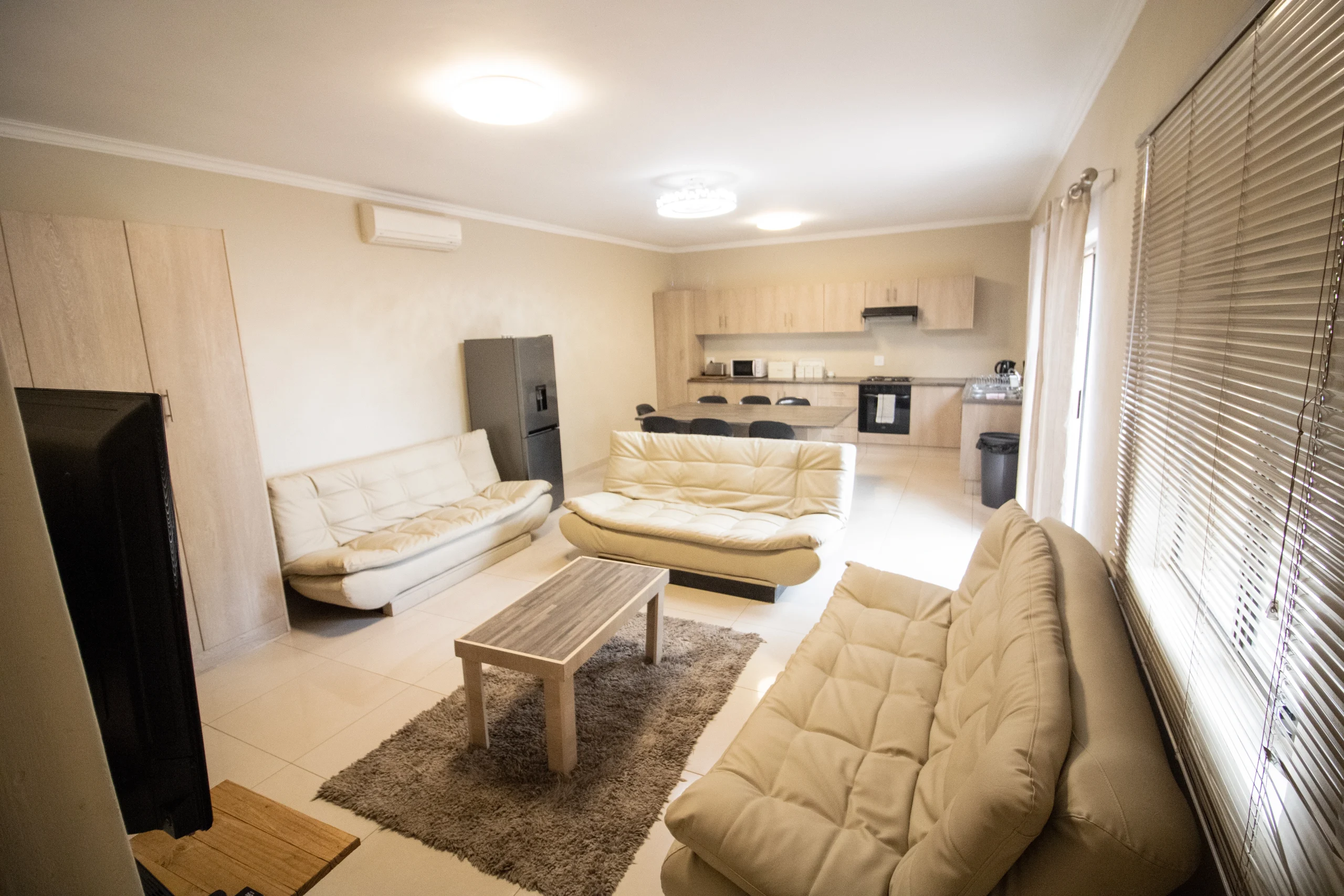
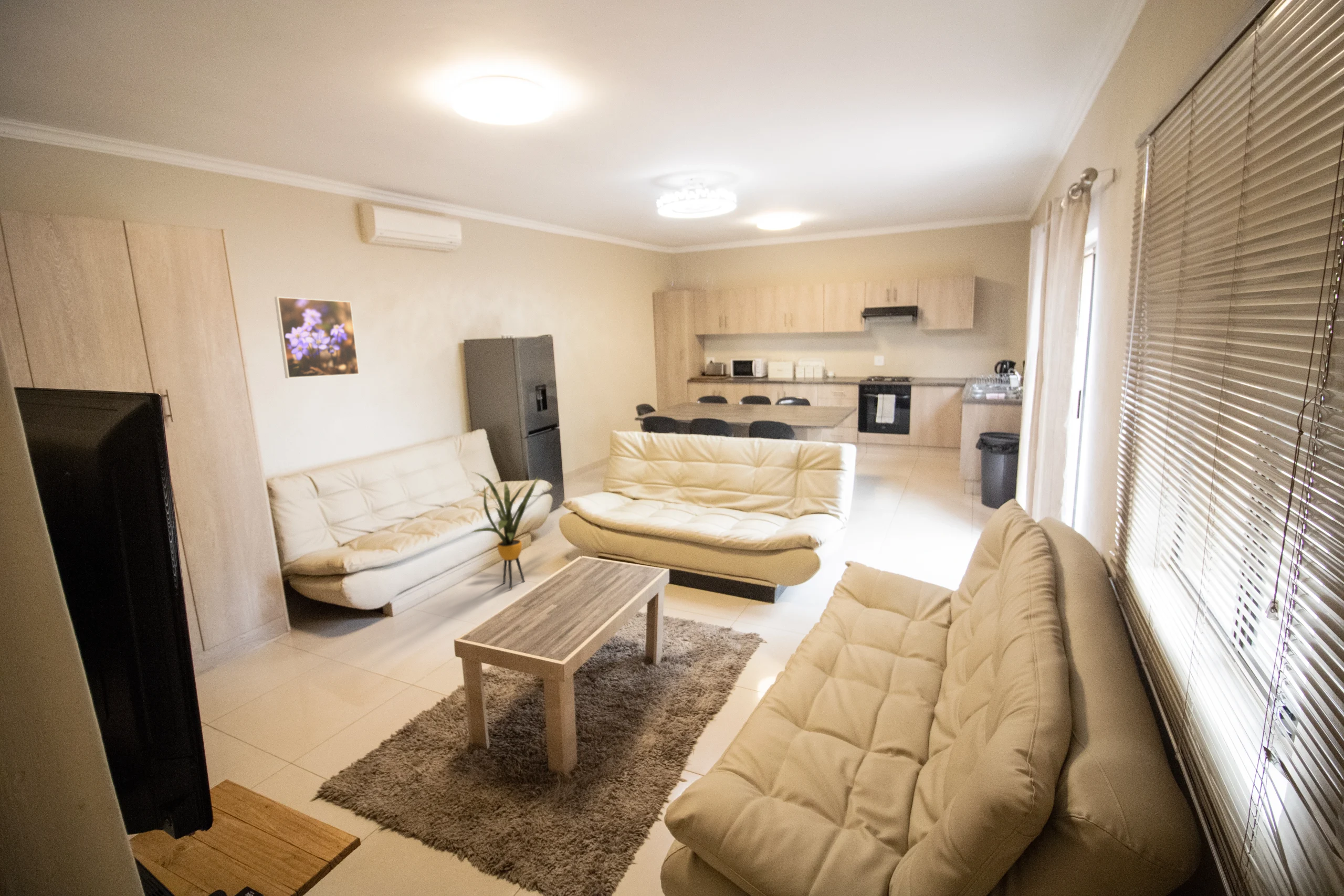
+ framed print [274,296,360,379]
+ house plant [469,471,542,589]
